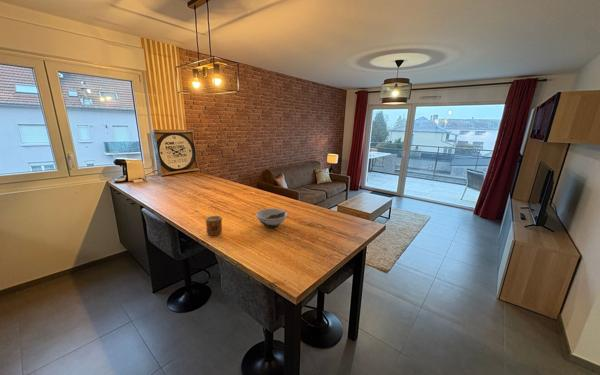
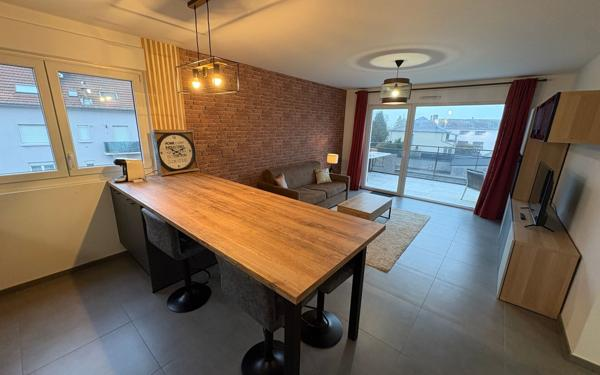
- cup [204,215,223,237]
- bowl [255,208,288,229]
